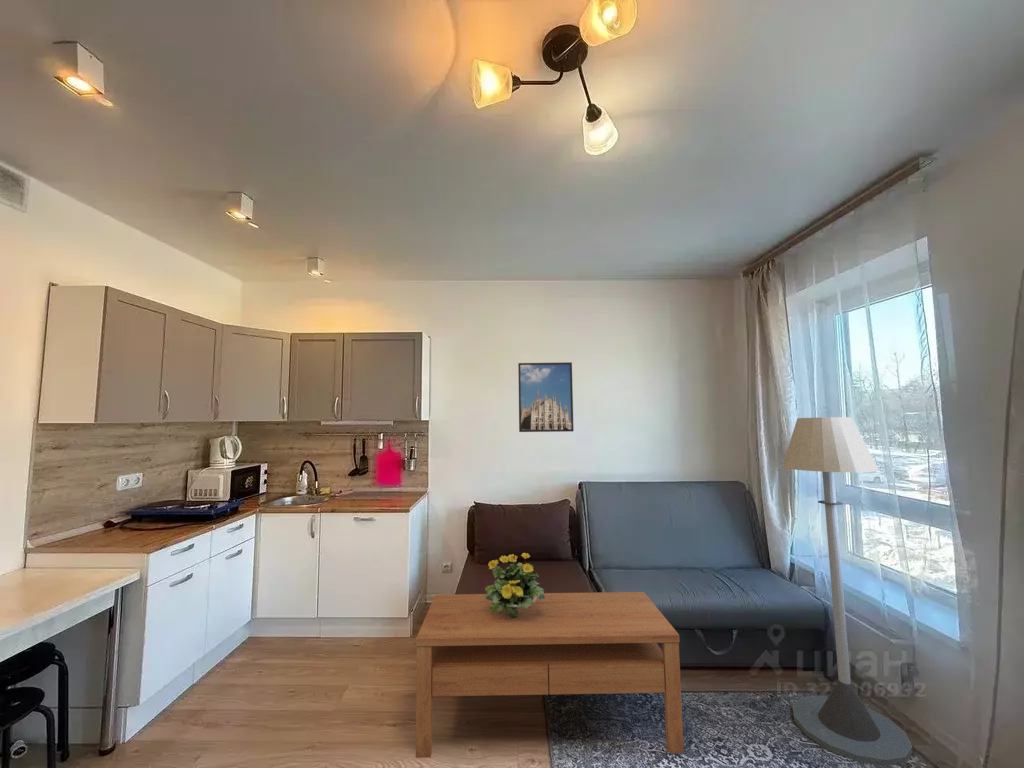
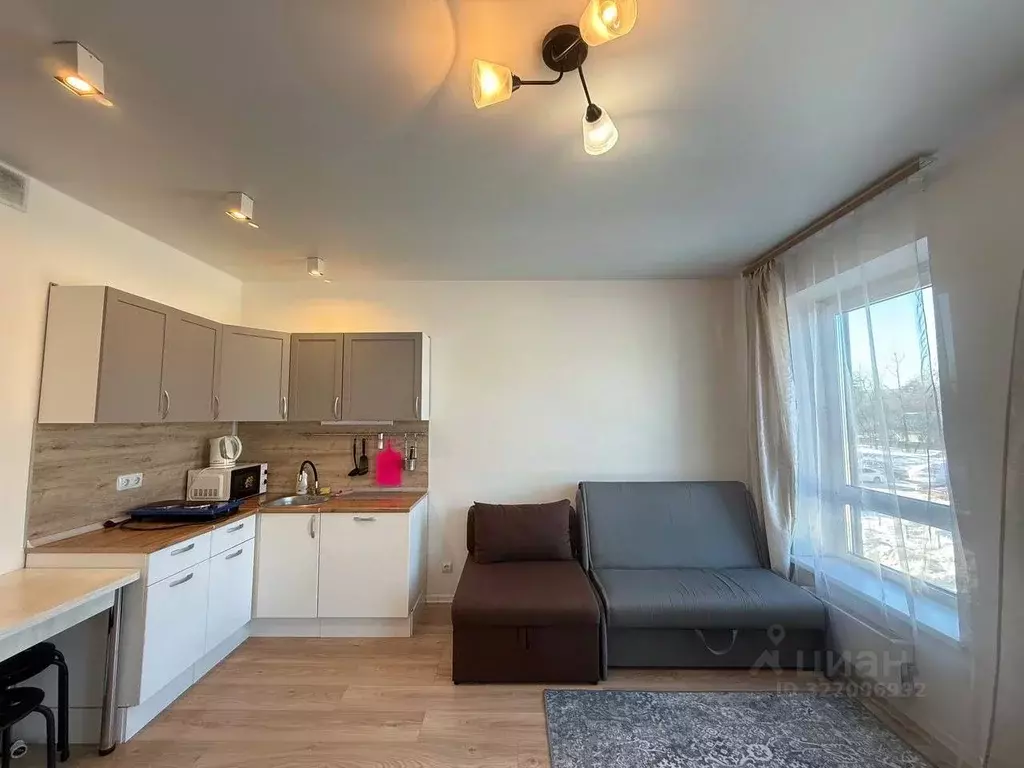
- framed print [517,361,575,433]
- floor lamp [781,416,914,767]
- flowering plant [484,552,545,619]
- coffee table [415,591,685,759]
